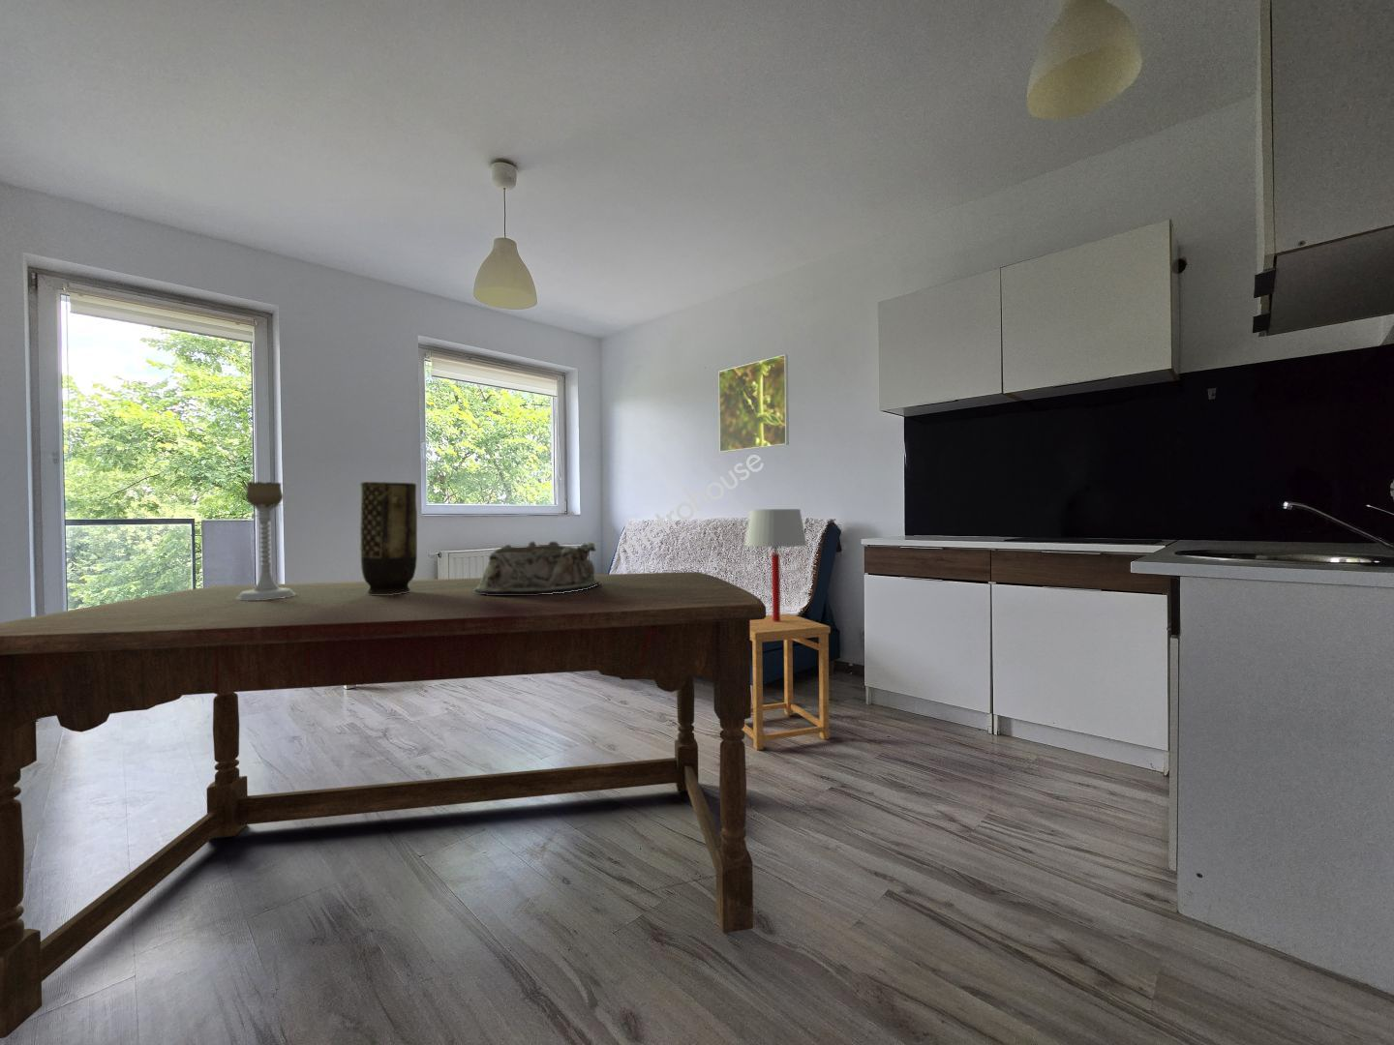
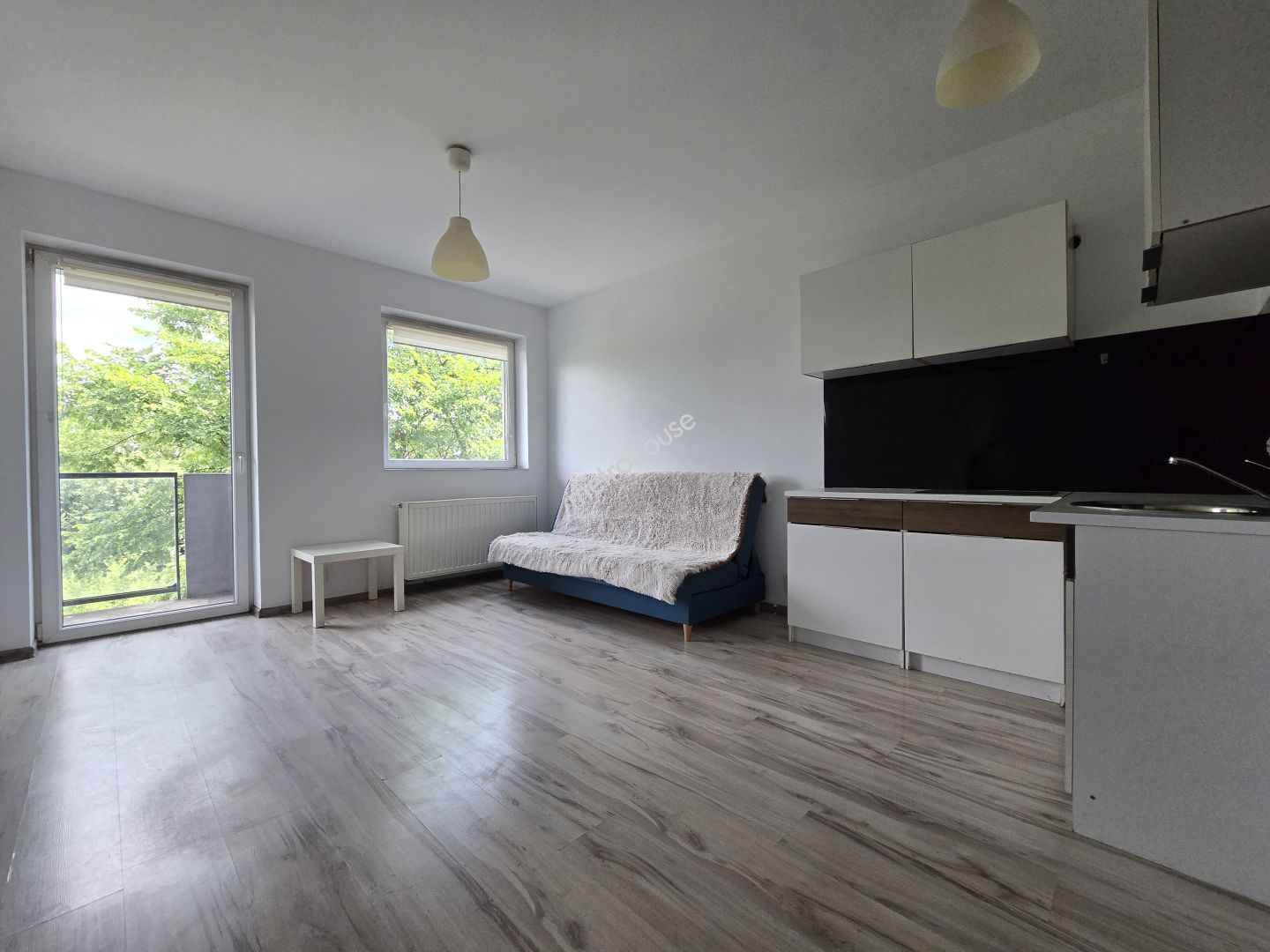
- side table [742,613,832,751]
- table lamp [743,508,808,622]
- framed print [718,355,790,453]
- vase [359,481,418,595]
- candle holder [236,481,295,600]
- dining table [0,571,767,1040]
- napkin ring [474,540,599,595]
